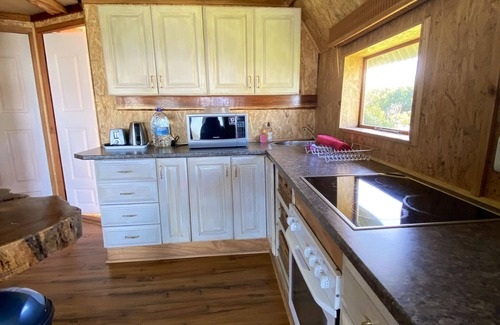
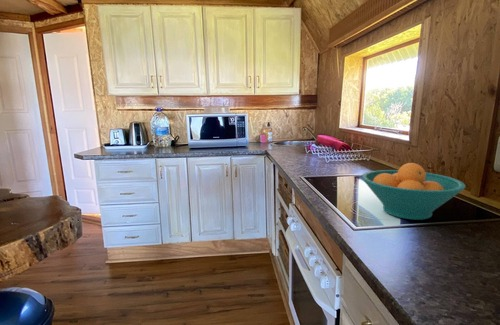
+ fruit bowl [361,162,467,221]
